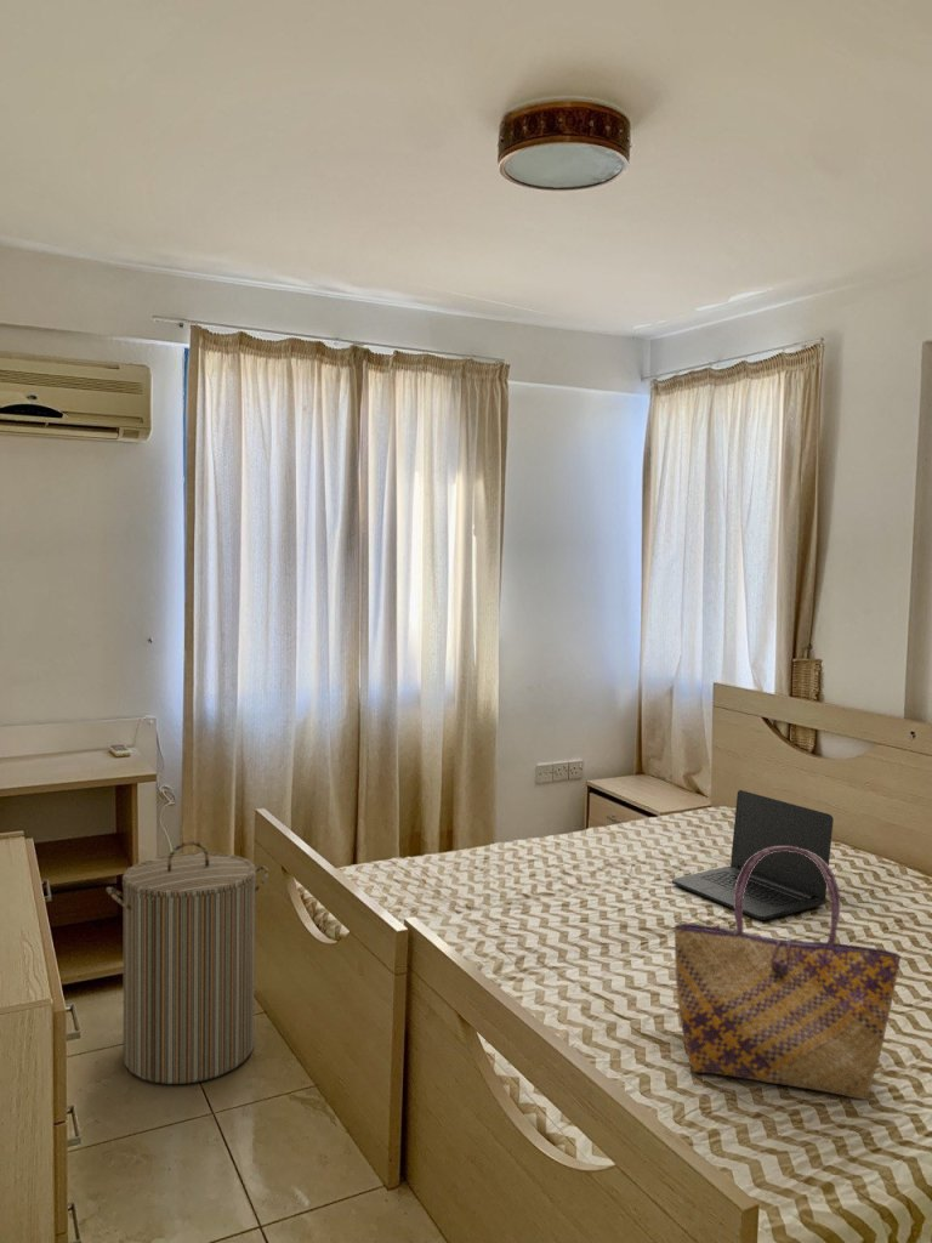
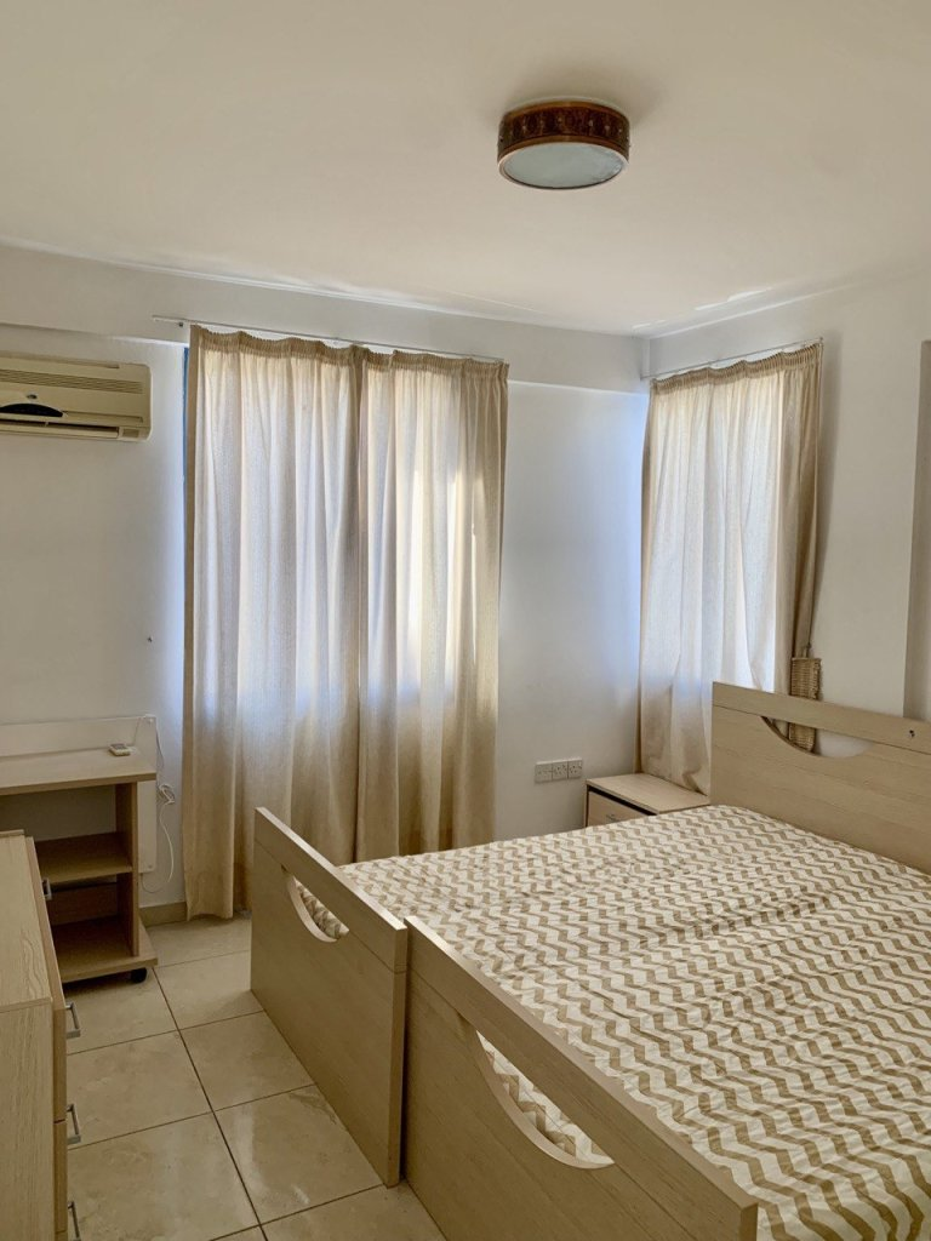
- laundry hamper [106,840,269,1085]
- tote bag [674,846,902,1101]
- laptop [671,789,835,921]
